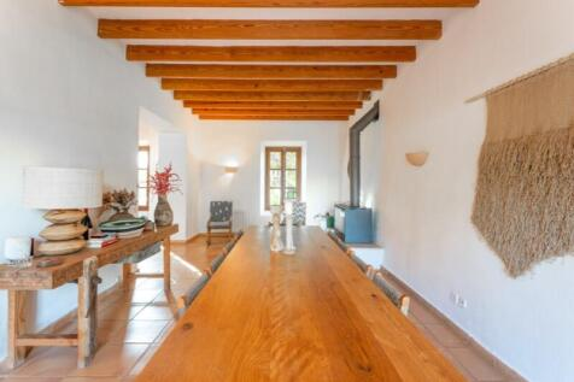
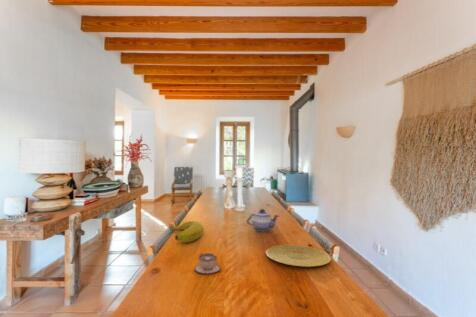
+ teacup [193,252,222,275]
+ banana [168,220,204,243]
+ plate [265,244,332,268]
+ teapot [245,208,279,232]
